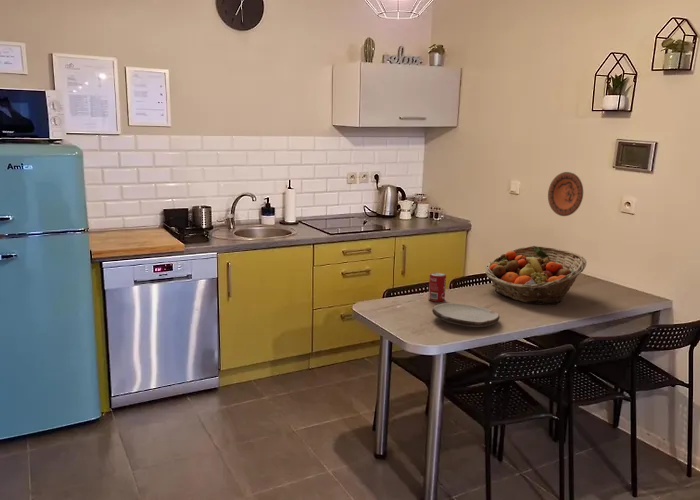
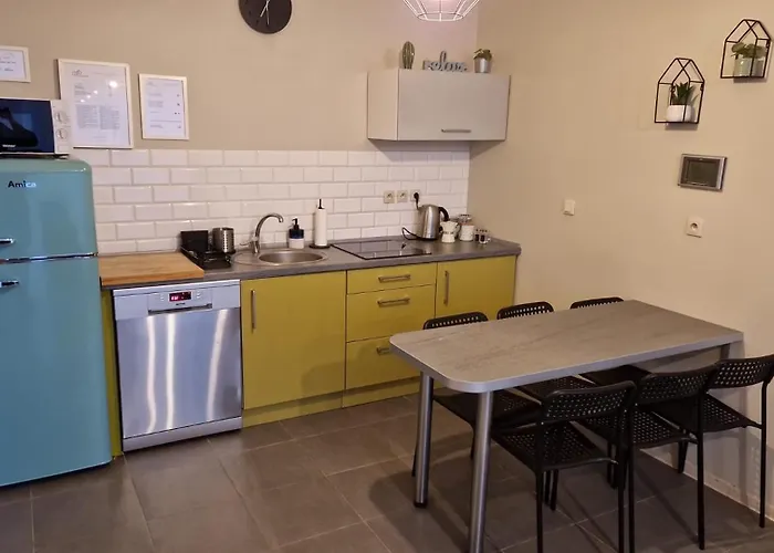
- beverage can [427,272,447,303]
- decorative plate [547,171,584,217]
- plate [431,302,501,328]
- fruit basket [484,245,587,305]
